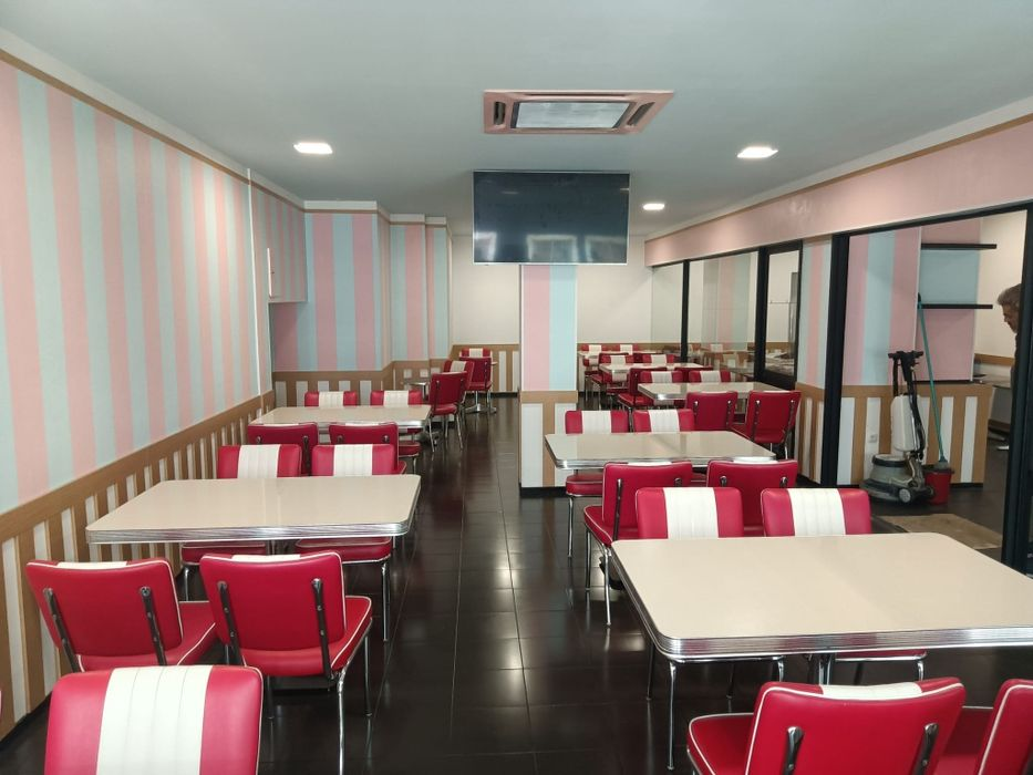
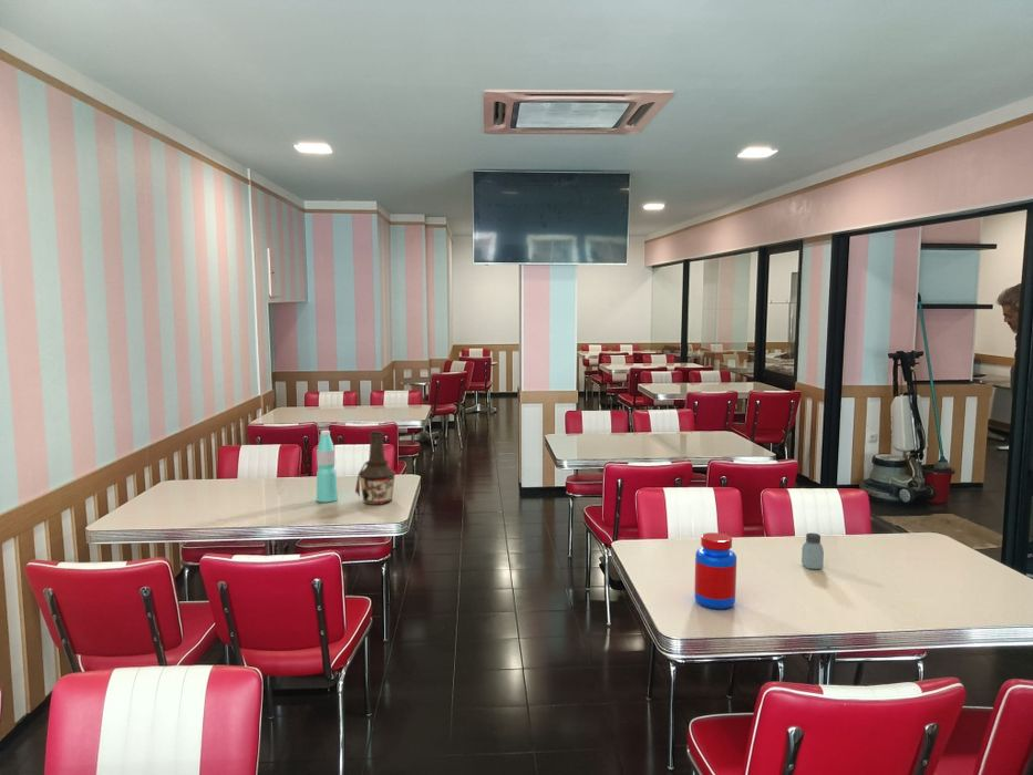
+ saltshaker [800,533,825,570]
+ bottle [354,430,396,506]
+ water bottle [316,430,339,503]
+ jar [693,531,737,610]
